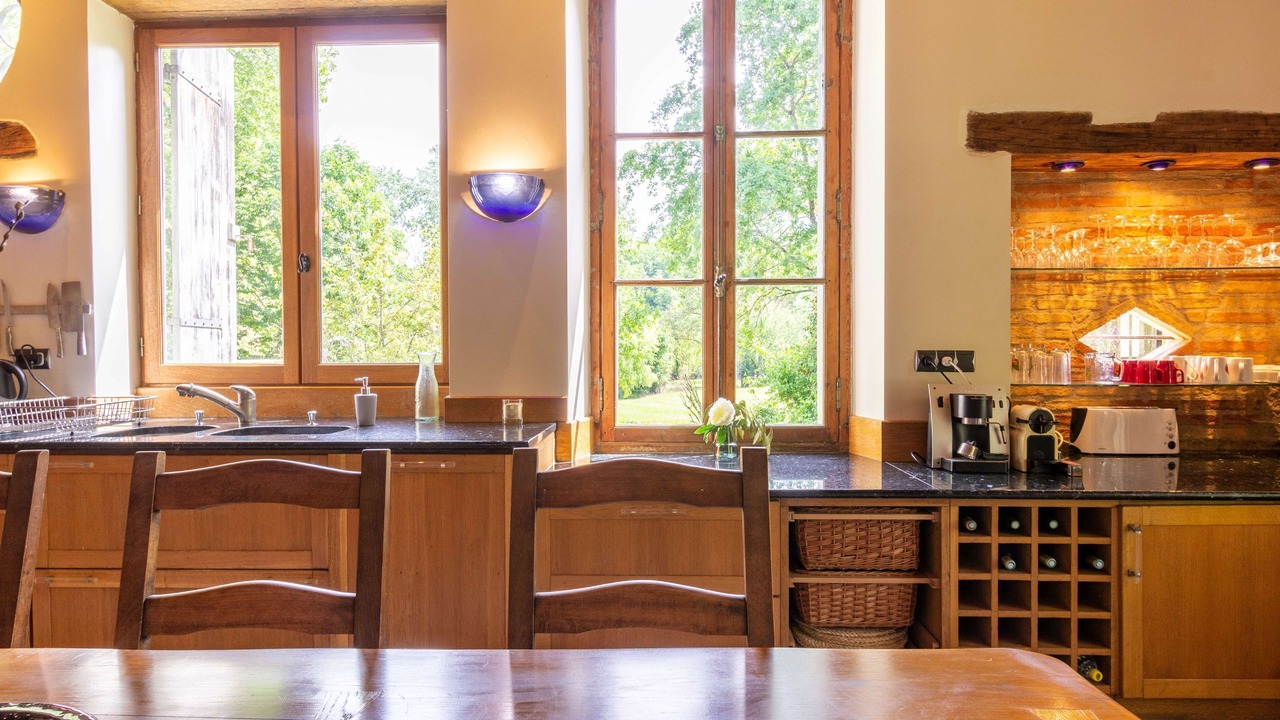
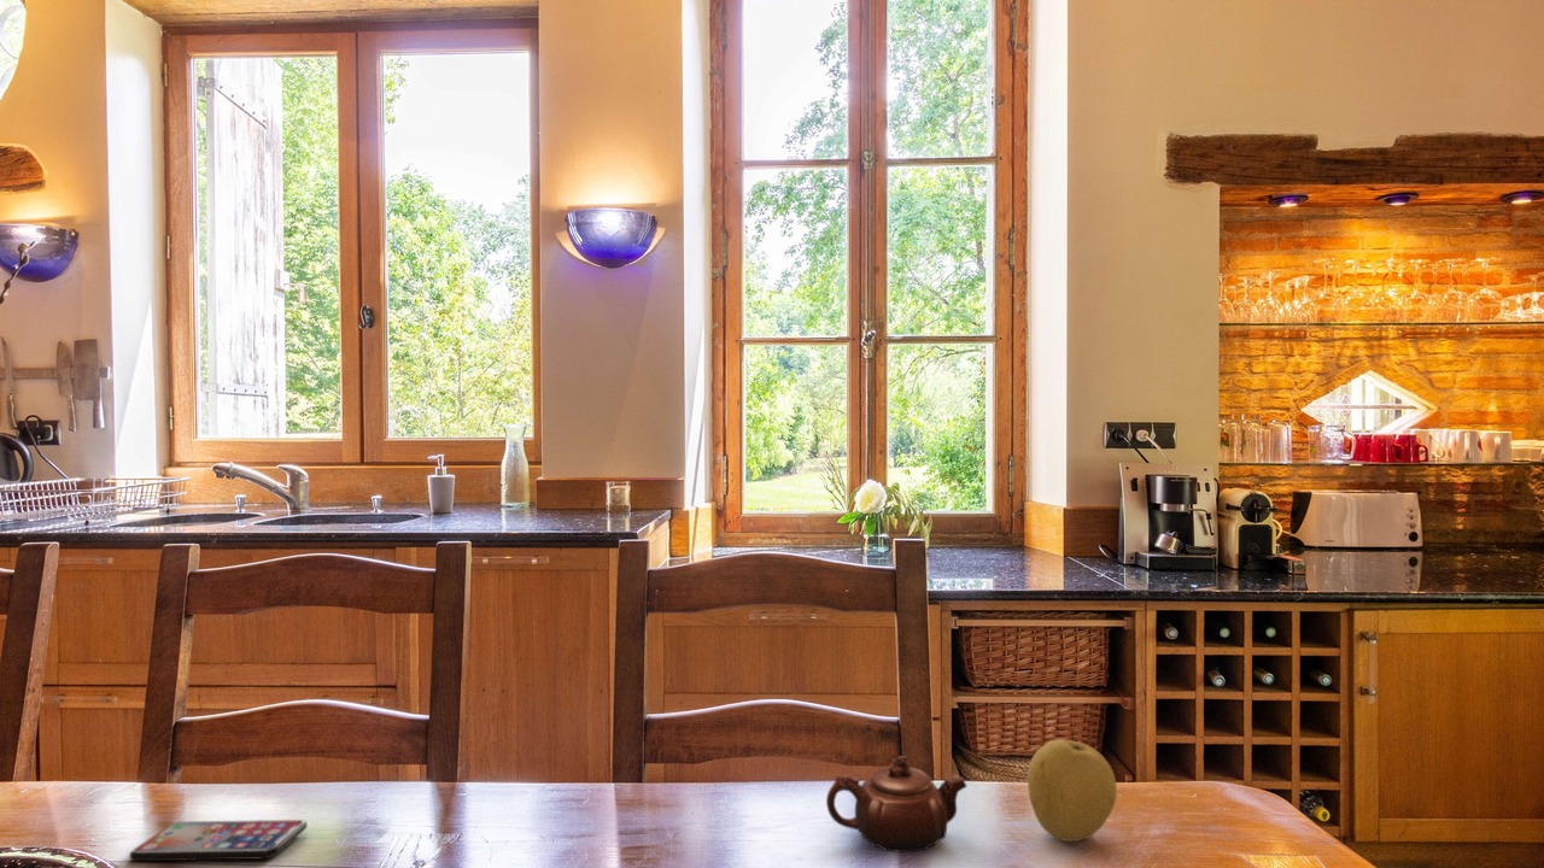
+ smartphone [128,819,309,862]
+ teapot [825,755,969,852]
+ fruit [1027,738,1118,843]
